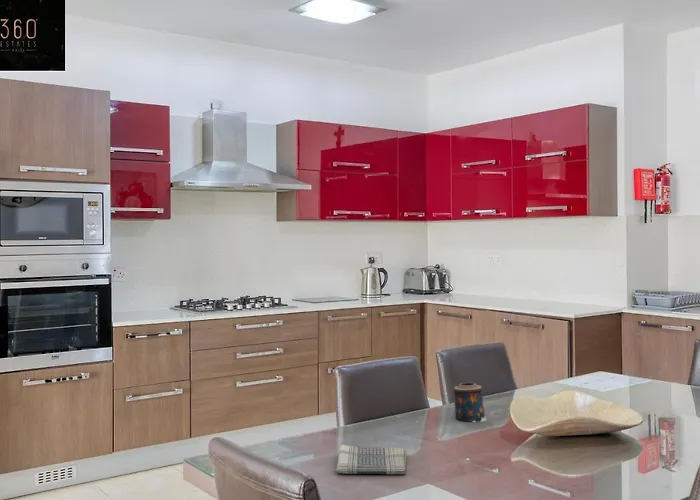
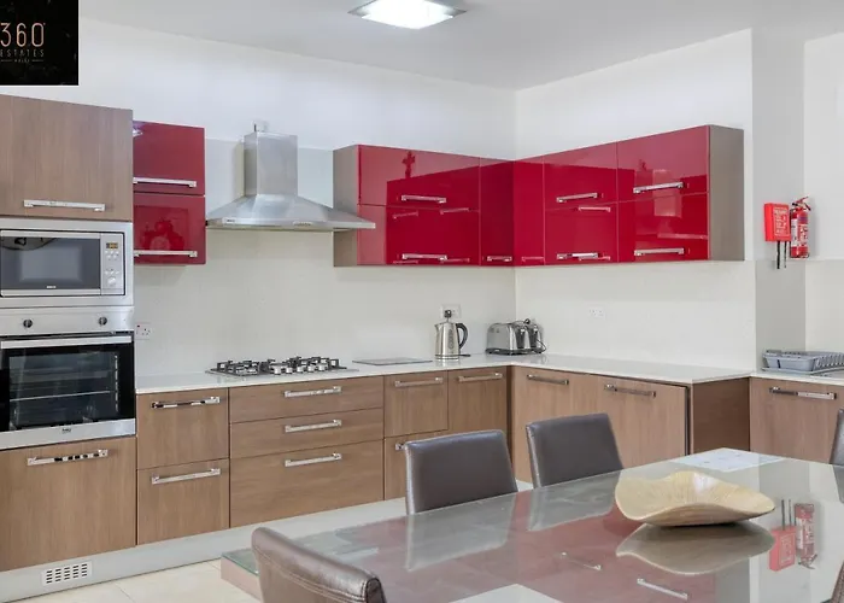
- candle [453,382,487,423]
- dish towel [335,444,408,475]
